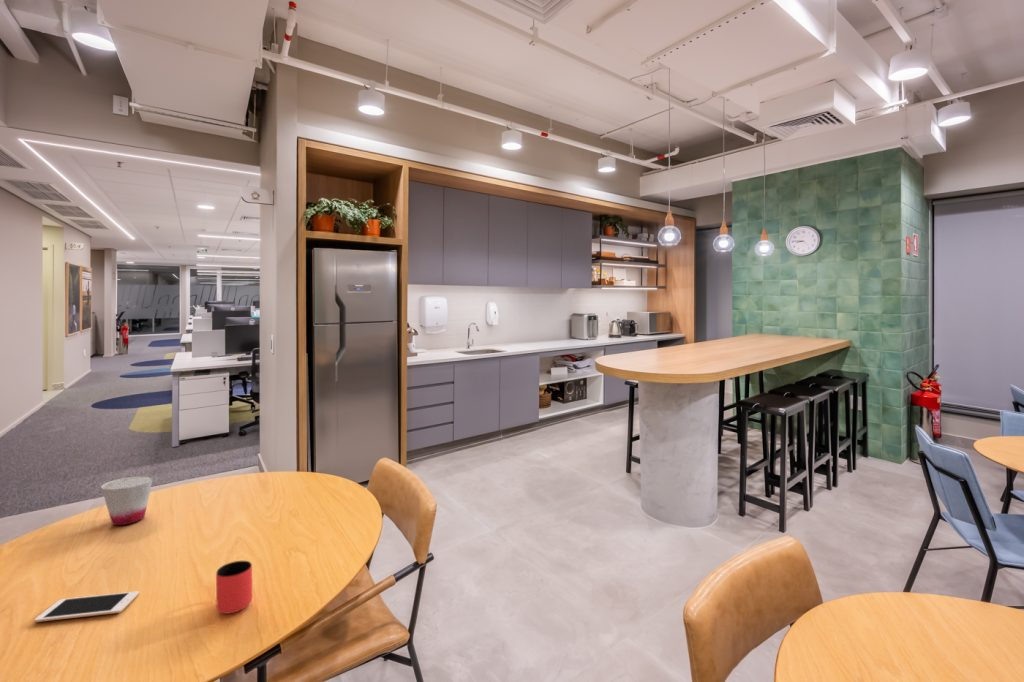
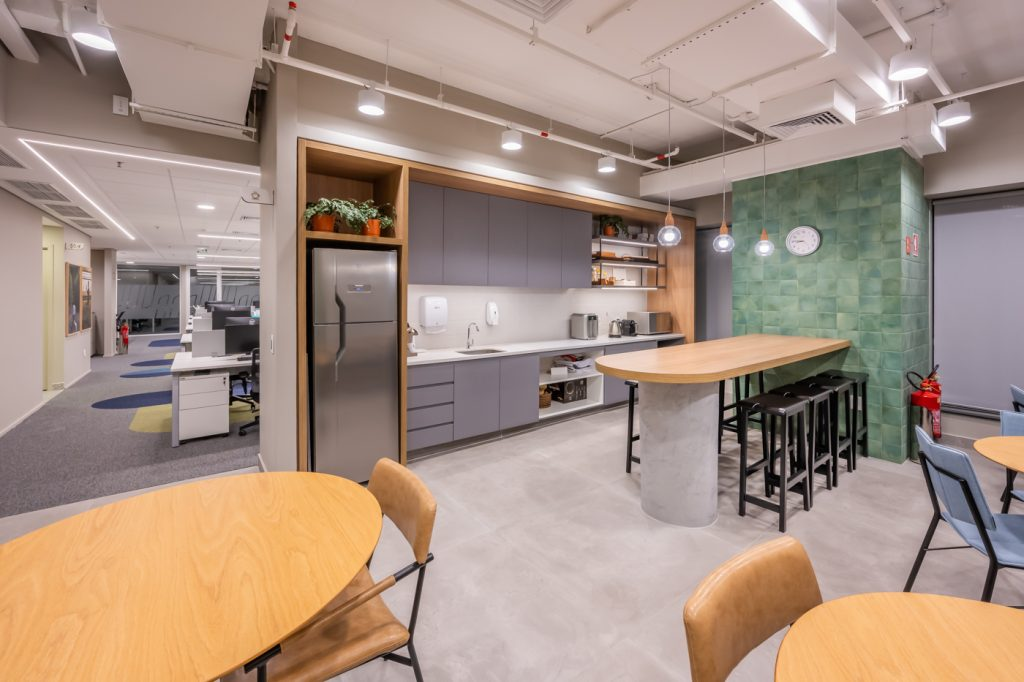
- cup [215,560,253,614]
- cell phone [33,590,140,623]
- cup [100,475,154,526]
